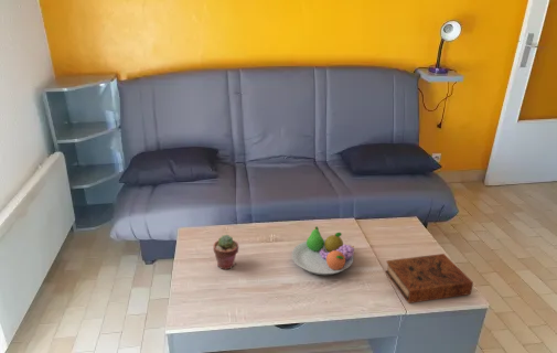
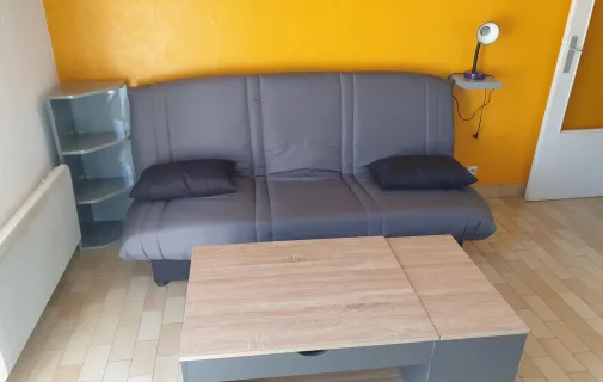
- potted succulent [212,234,239,270]
- fruit bowl [291,225,355,276]
- book [384,253,474,304]
